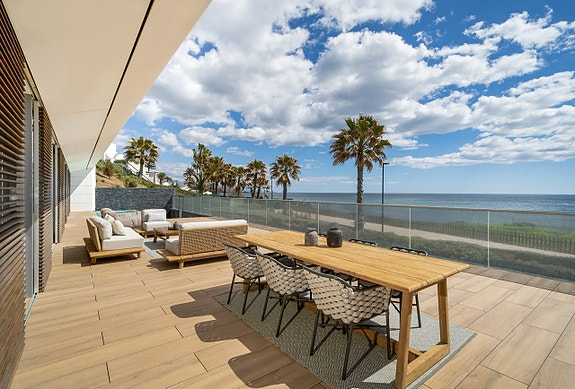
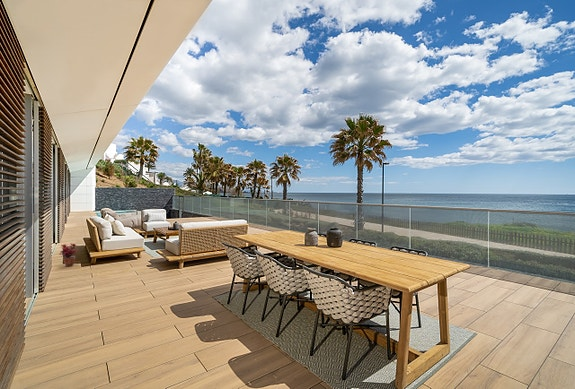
+ potted plant [58,242,78,267]
